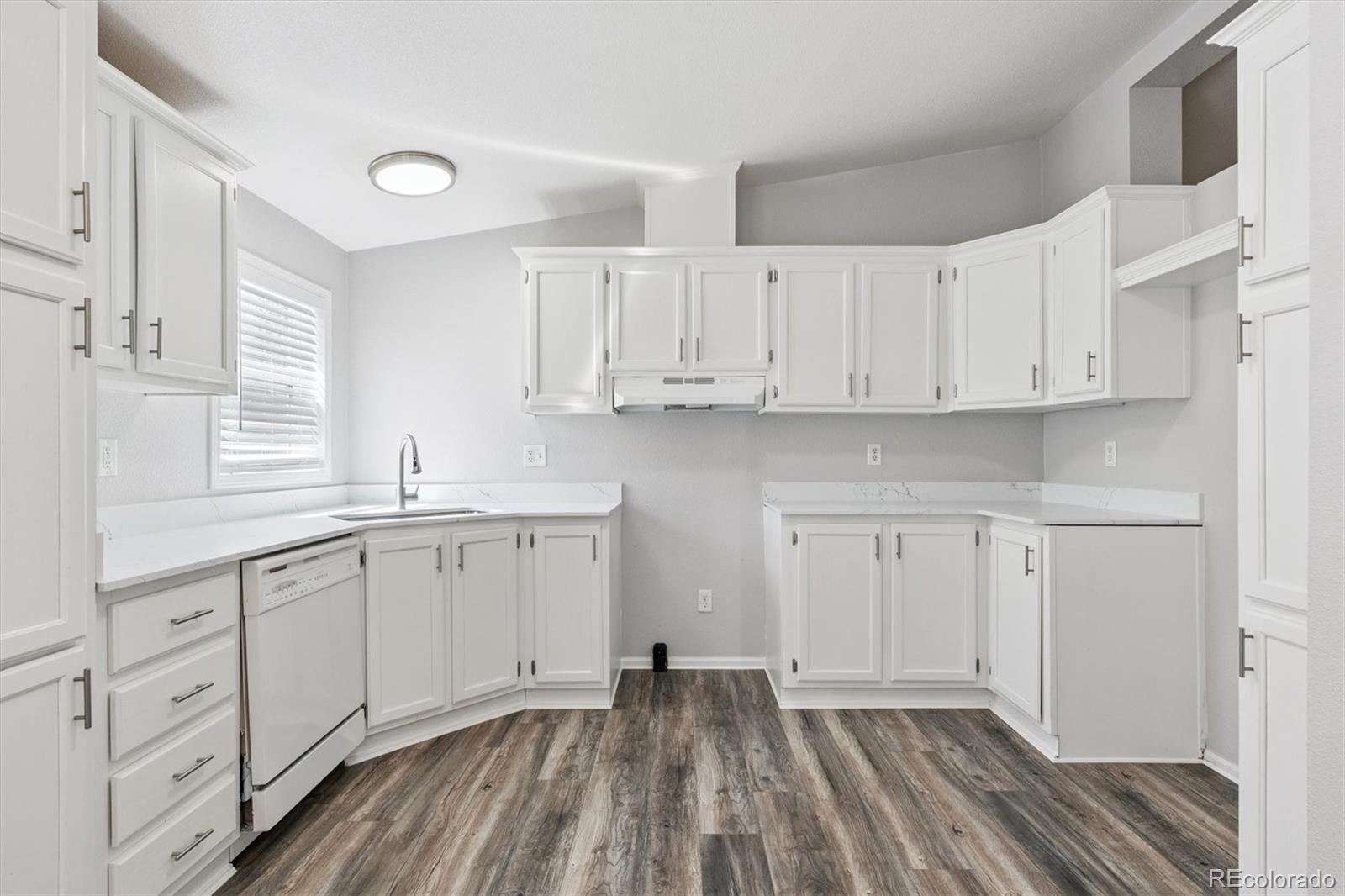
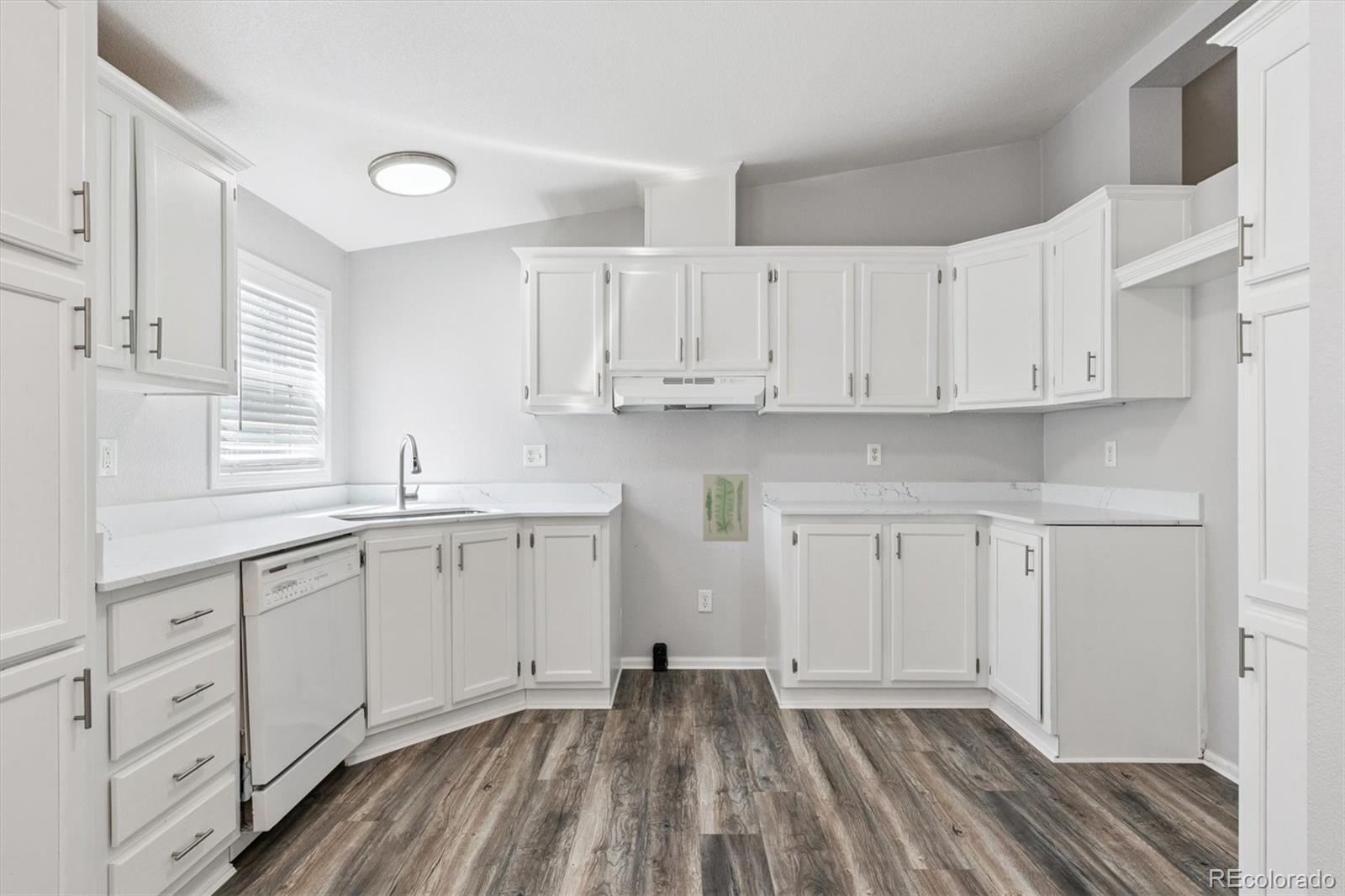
+ wall art [702,473,749,542]
